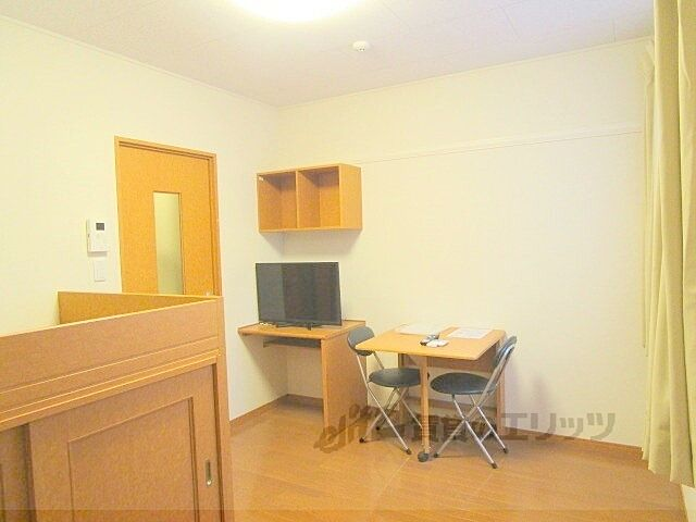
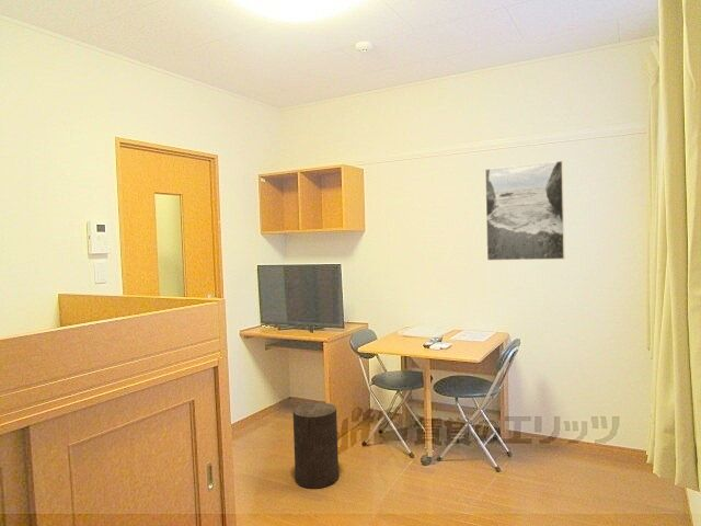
+ stool [291,401,340,490]
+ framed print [484,160,566,262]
